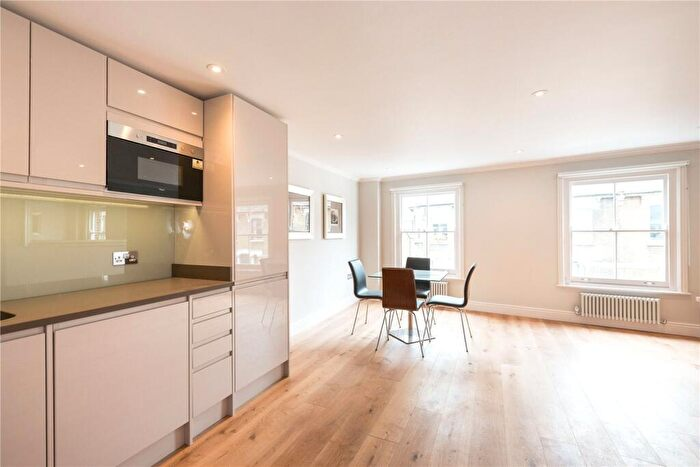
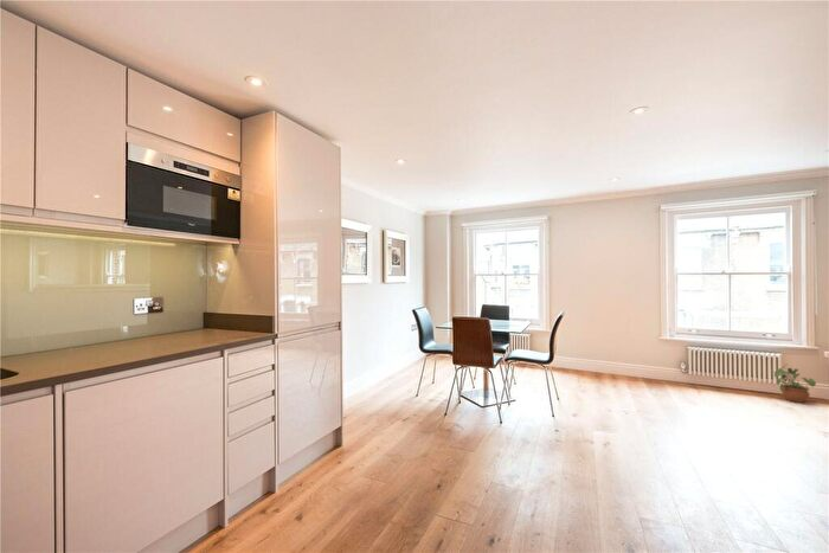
+ potted plant [773,364,817,404]
